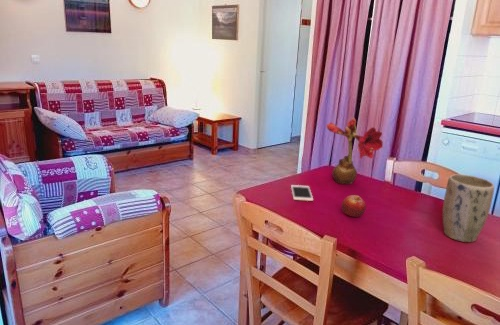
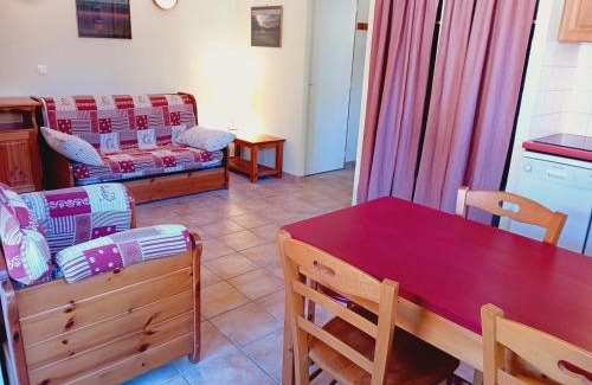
- fruit [341,194,367,218]
- cell phone [290,184,314,202]
- flower [325,116,384,185]
- plant pot [442,173,495,243]
